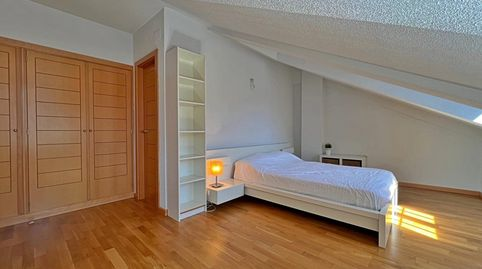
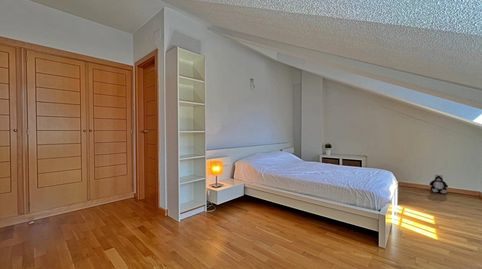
+ plush toy [429,174,449,195]
